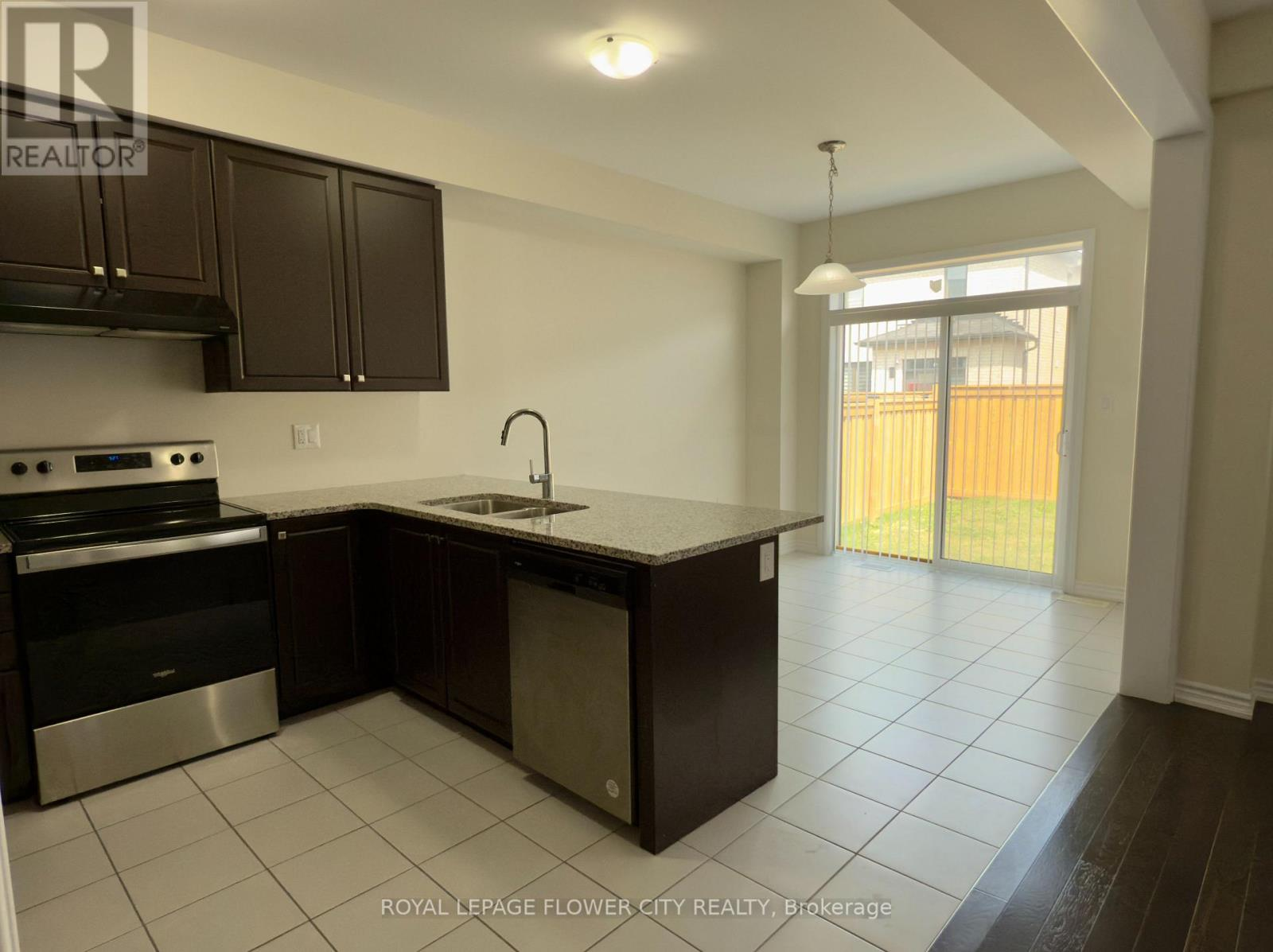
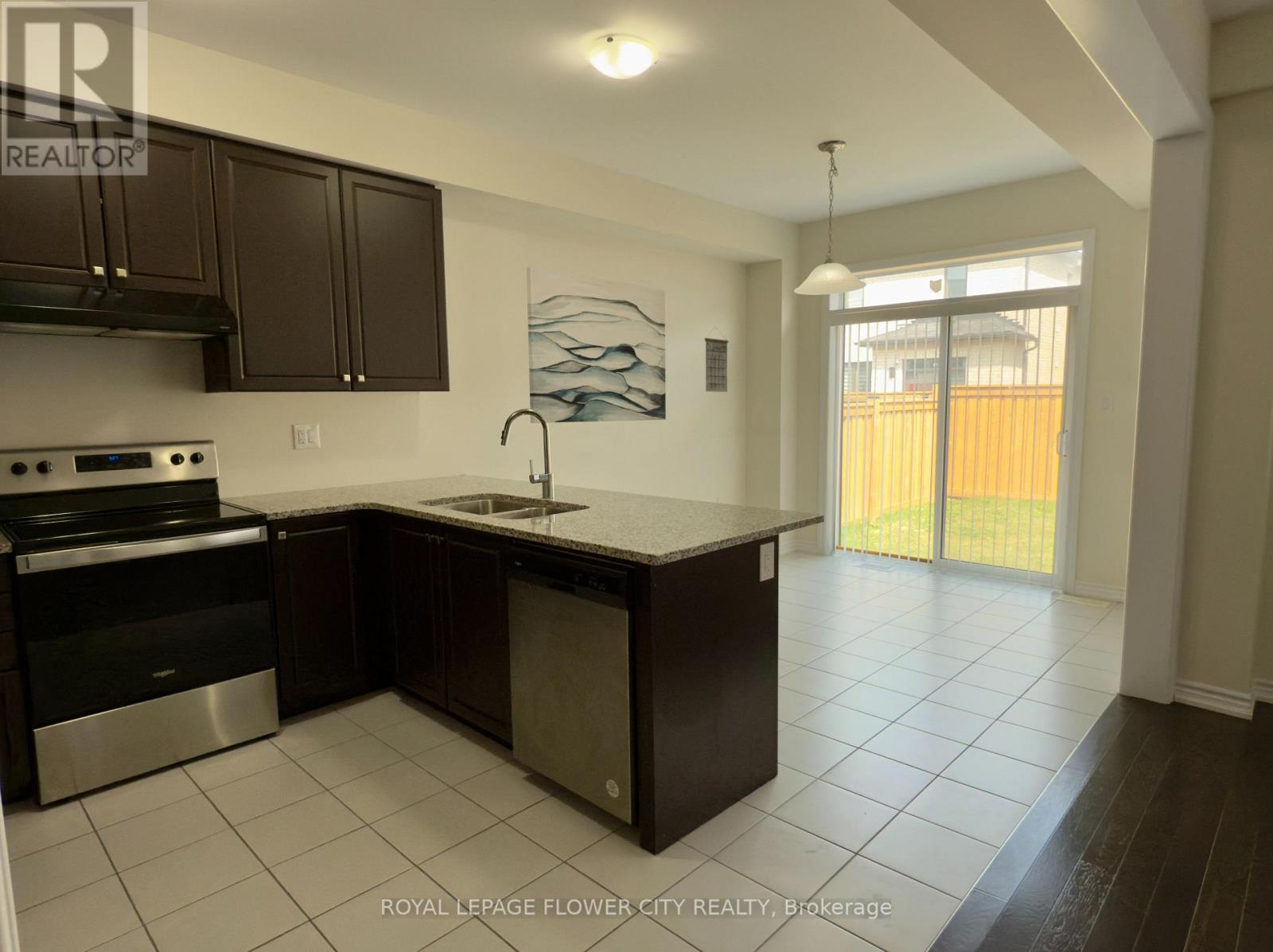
+ calendar [704,326,730,393]
+ wall art [526,266,667,424]
